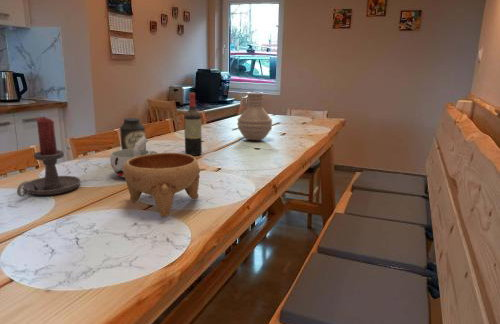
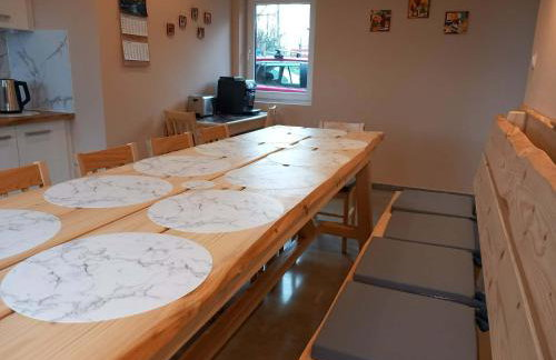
- canister [119,117,147,150]
- candle holder [16,117,81,198]
- wine bottle [183,92,203,157]
- vase [236,91,274,141]
- bowl [123,152,201,218]
- cup [109,136,158,179]
